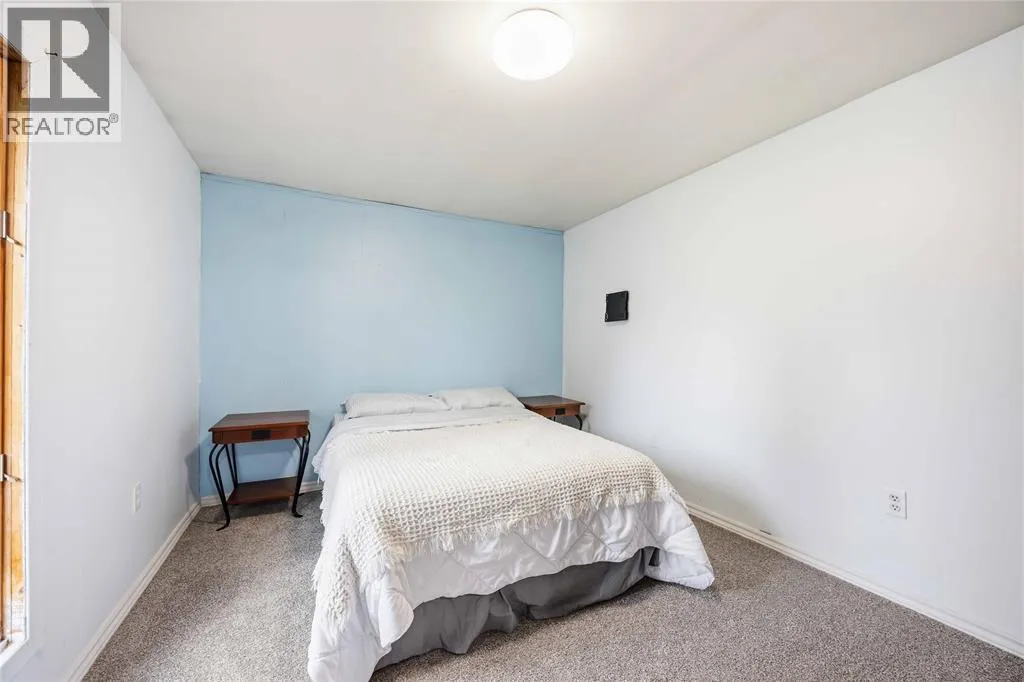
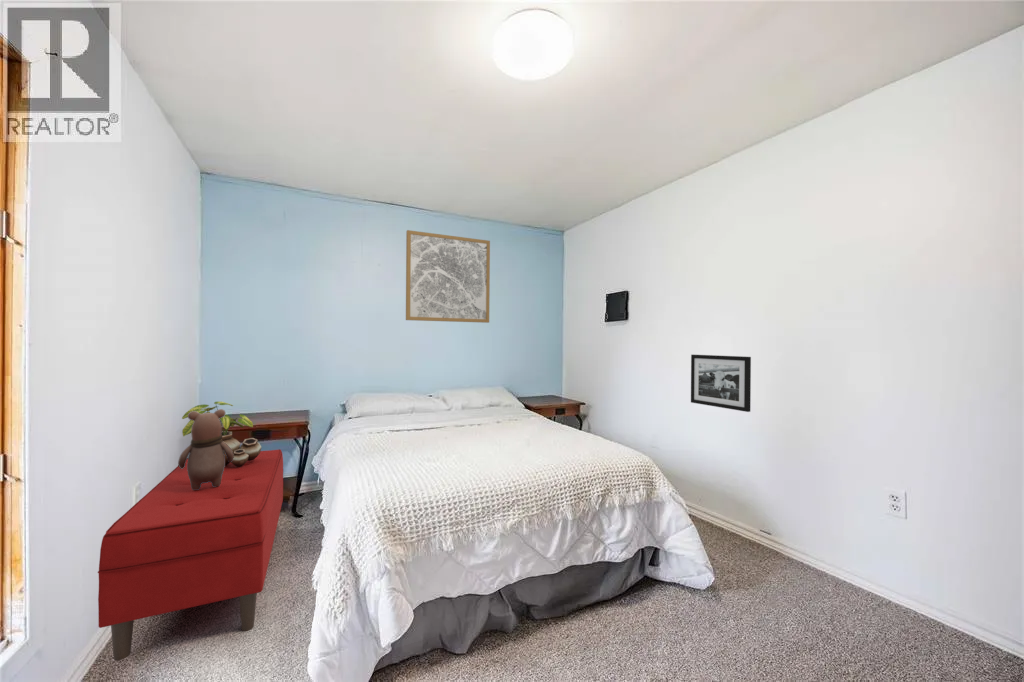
+ picture frame [690,354,752,413]
+ teddy bear [177,408,234,490]
+ wall art [405,229,491,324]
+ bench [97,448,284,661]
+ potted plant [181,401,262,467]
